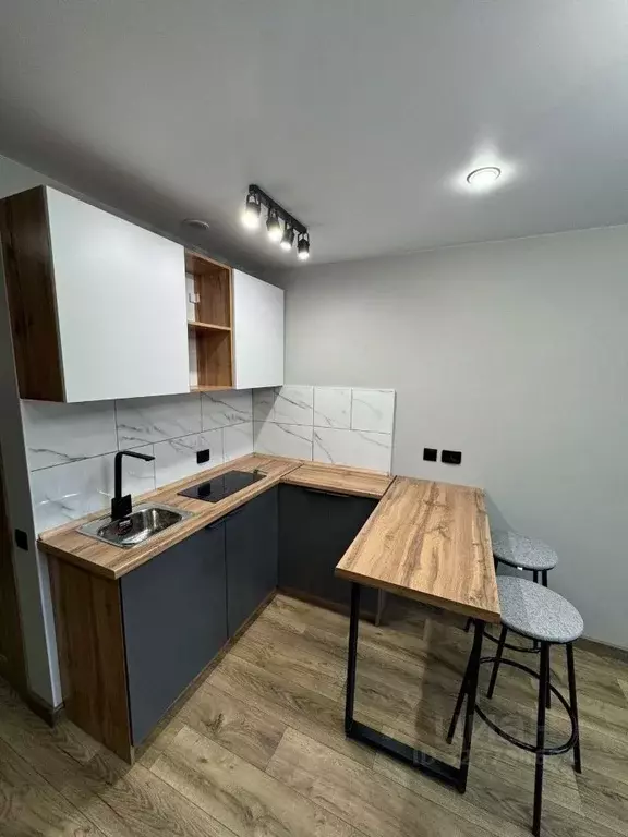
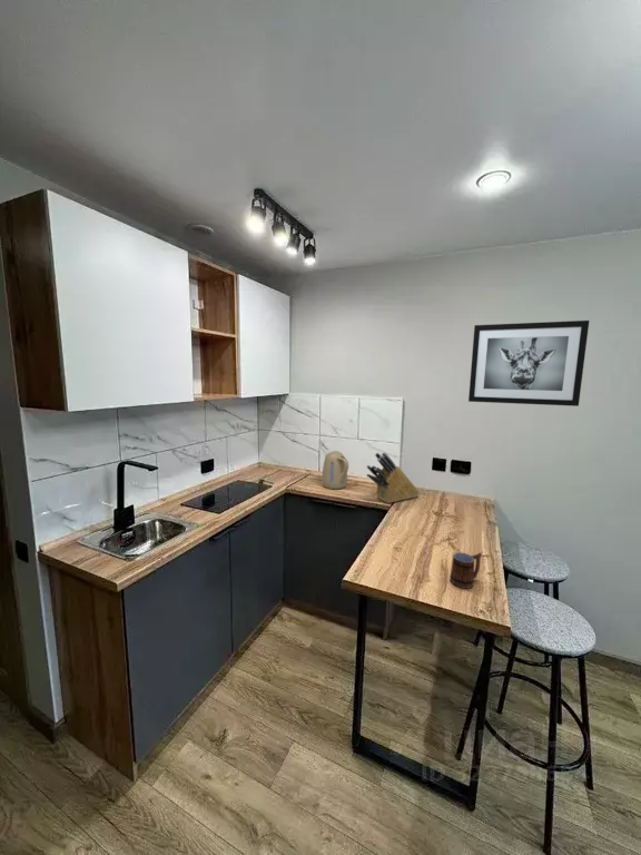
+ mug [448,551,483,590]
+ knife block [365,451,421,504]
+ kettle [320,450,349,490]
+ wall art [467,320,590,407]
